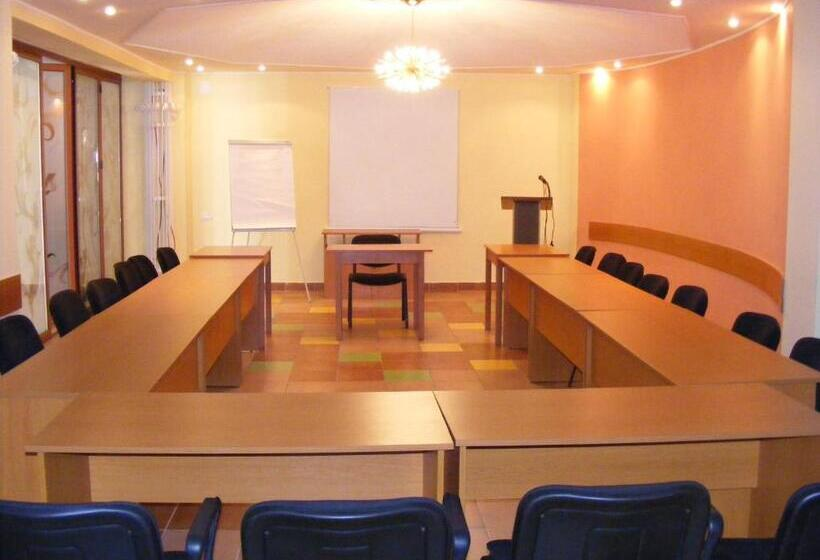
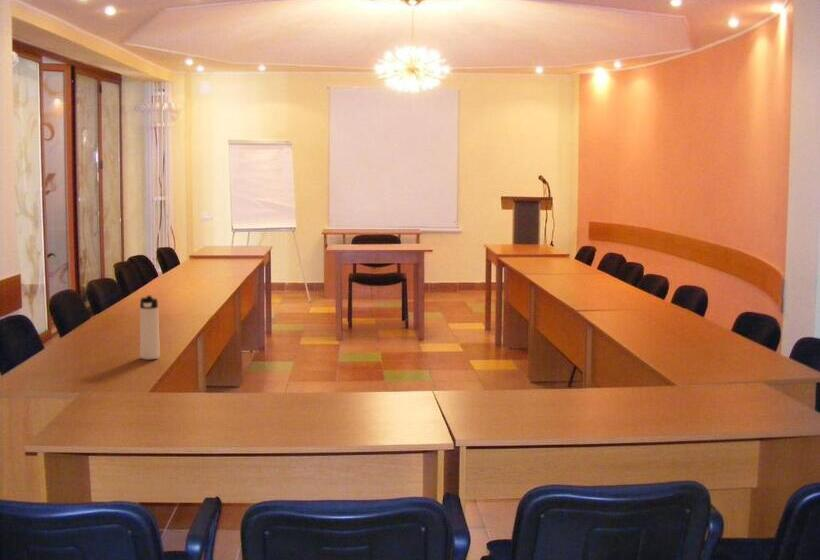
+ thermos bottle [139,295,161,360]
